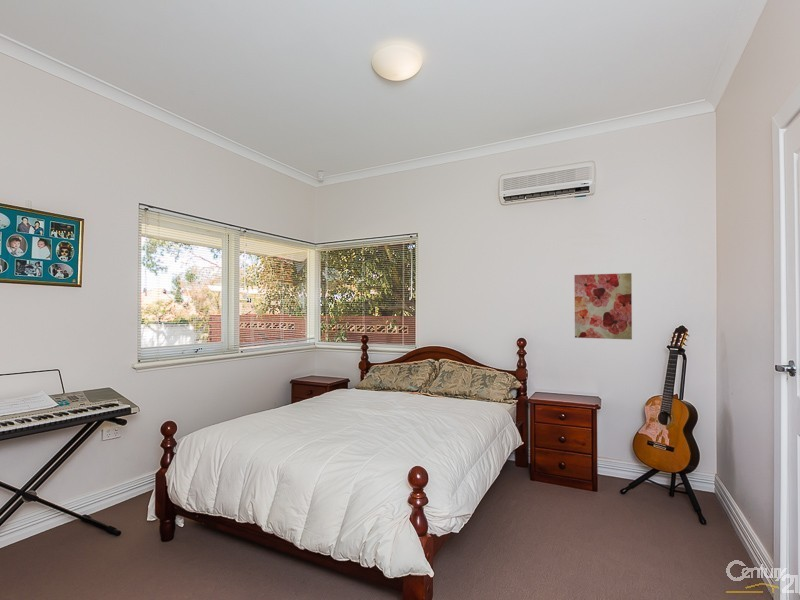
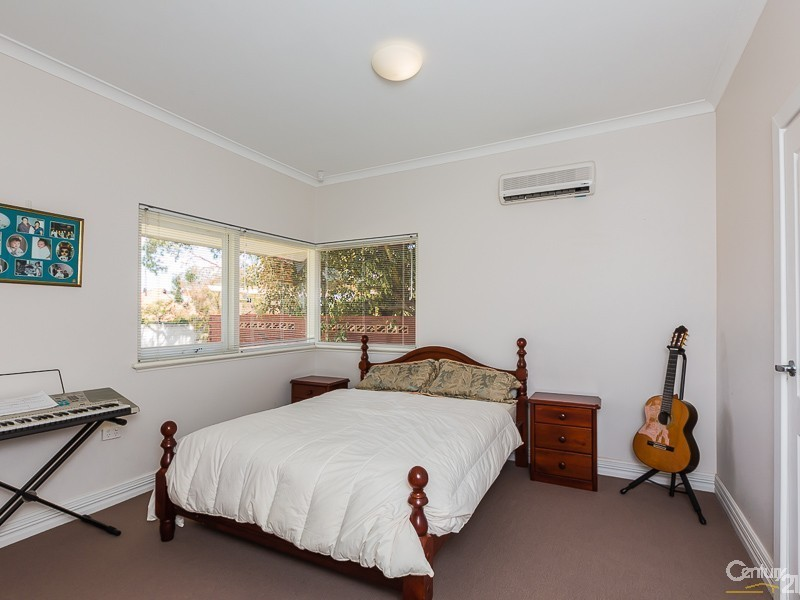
- wall art [573,272,633,340]
